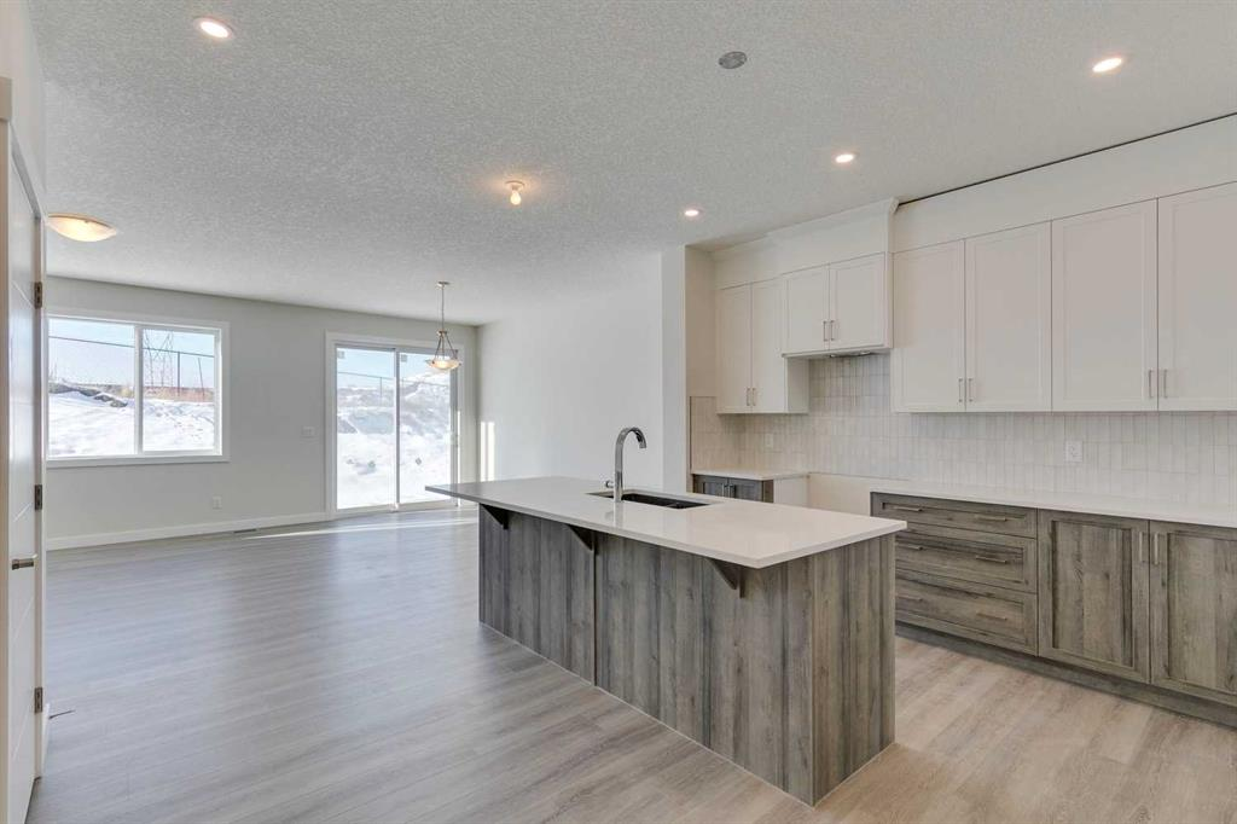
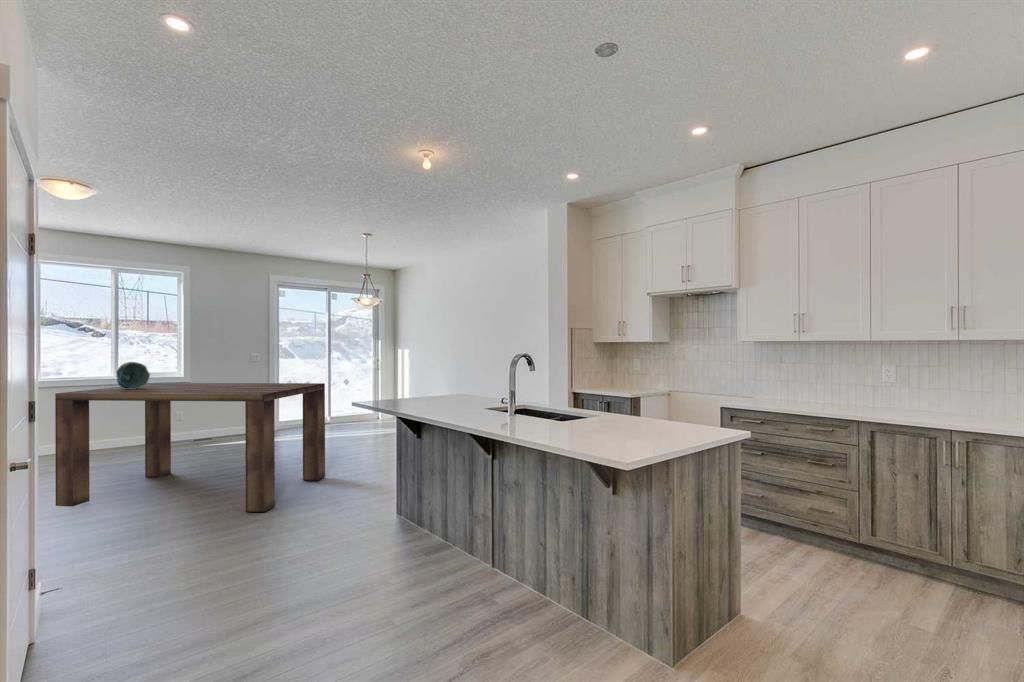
+ decorative bowl [115,361,151,389]
+ dining table [54,382,326,513]
